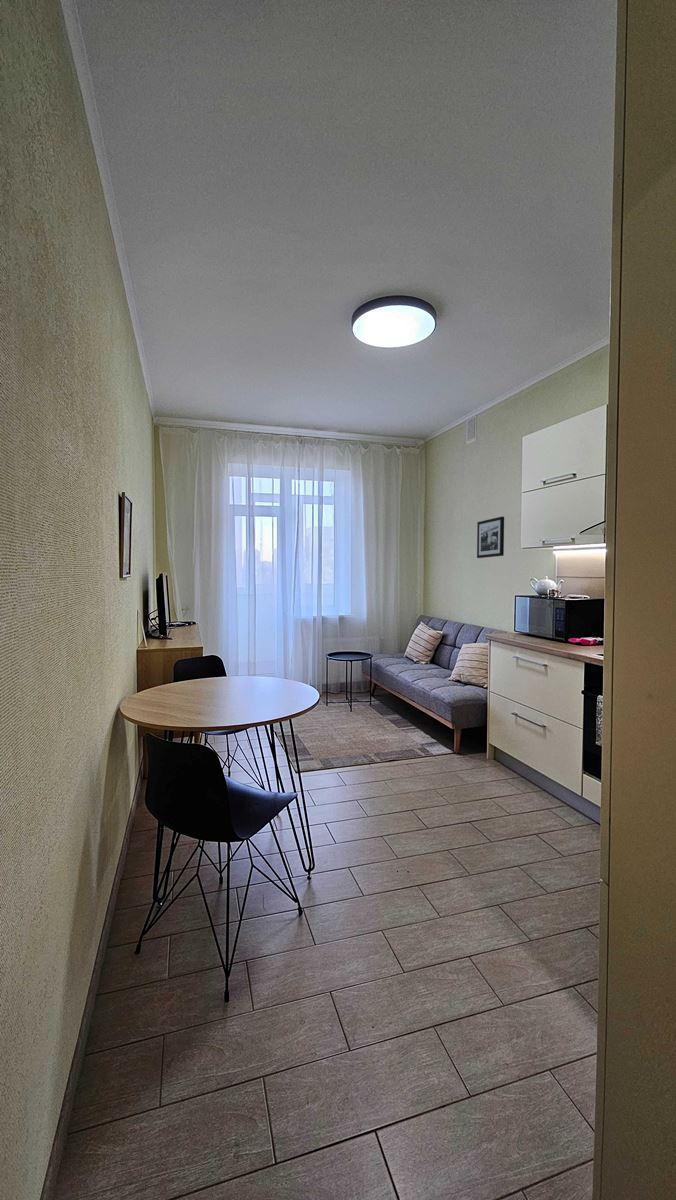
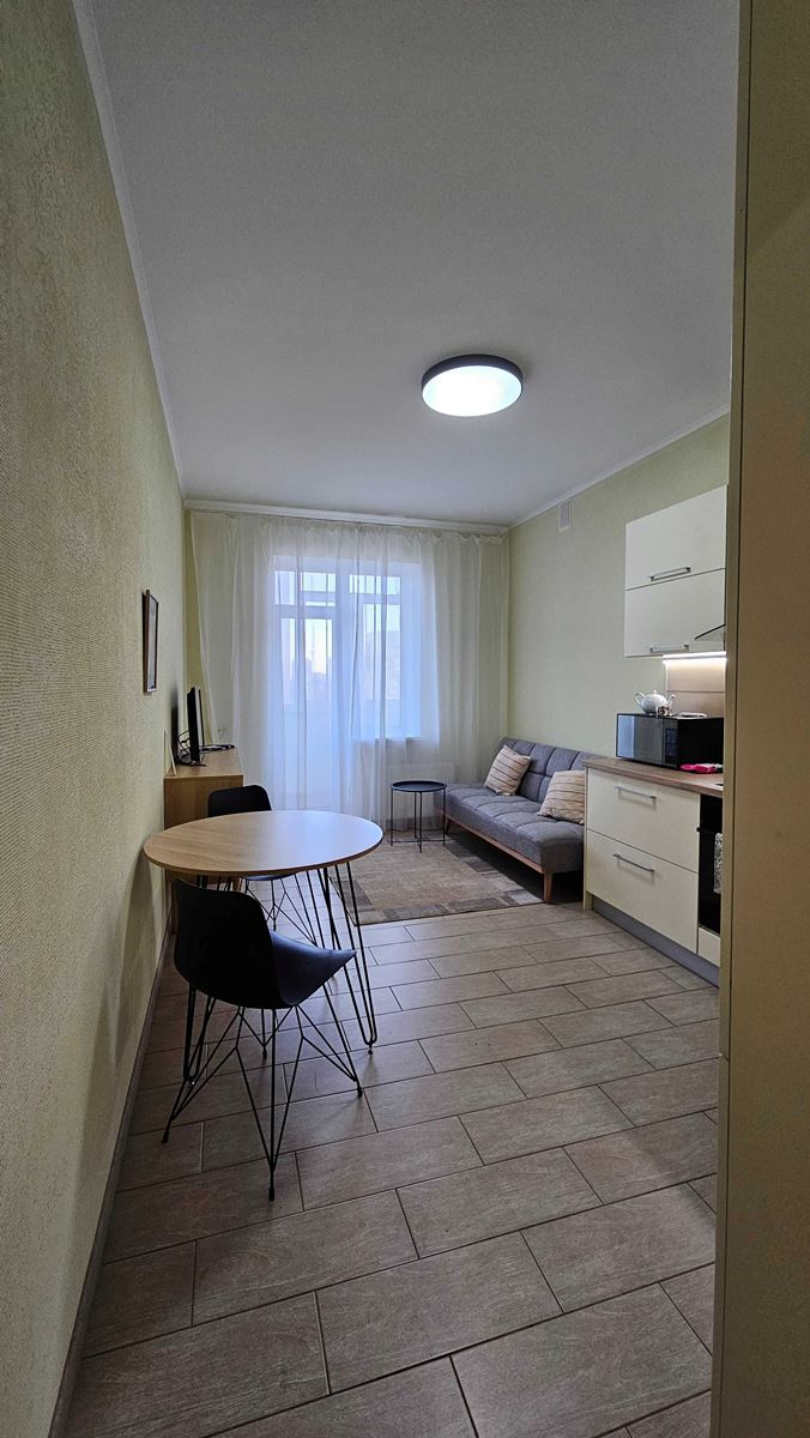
- picture frame [476,516,505,559]
